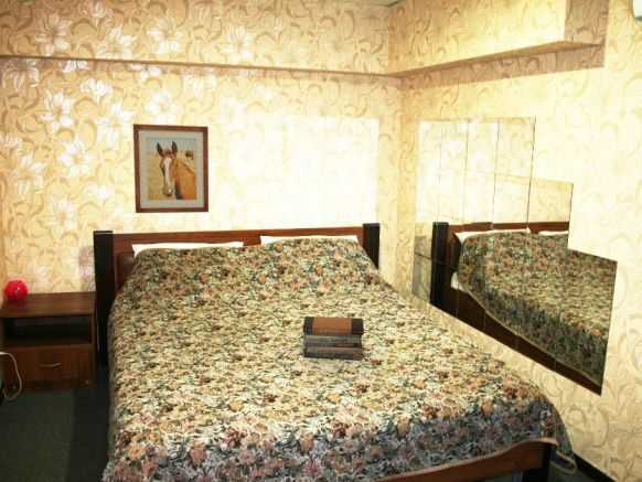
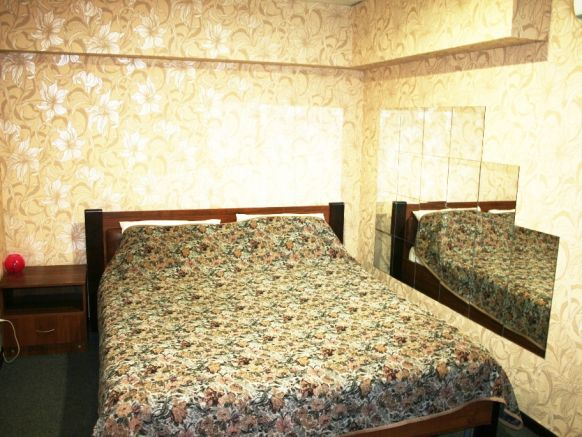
- wall art [132,122,210,214]
- book stack [301,315,365,361]
